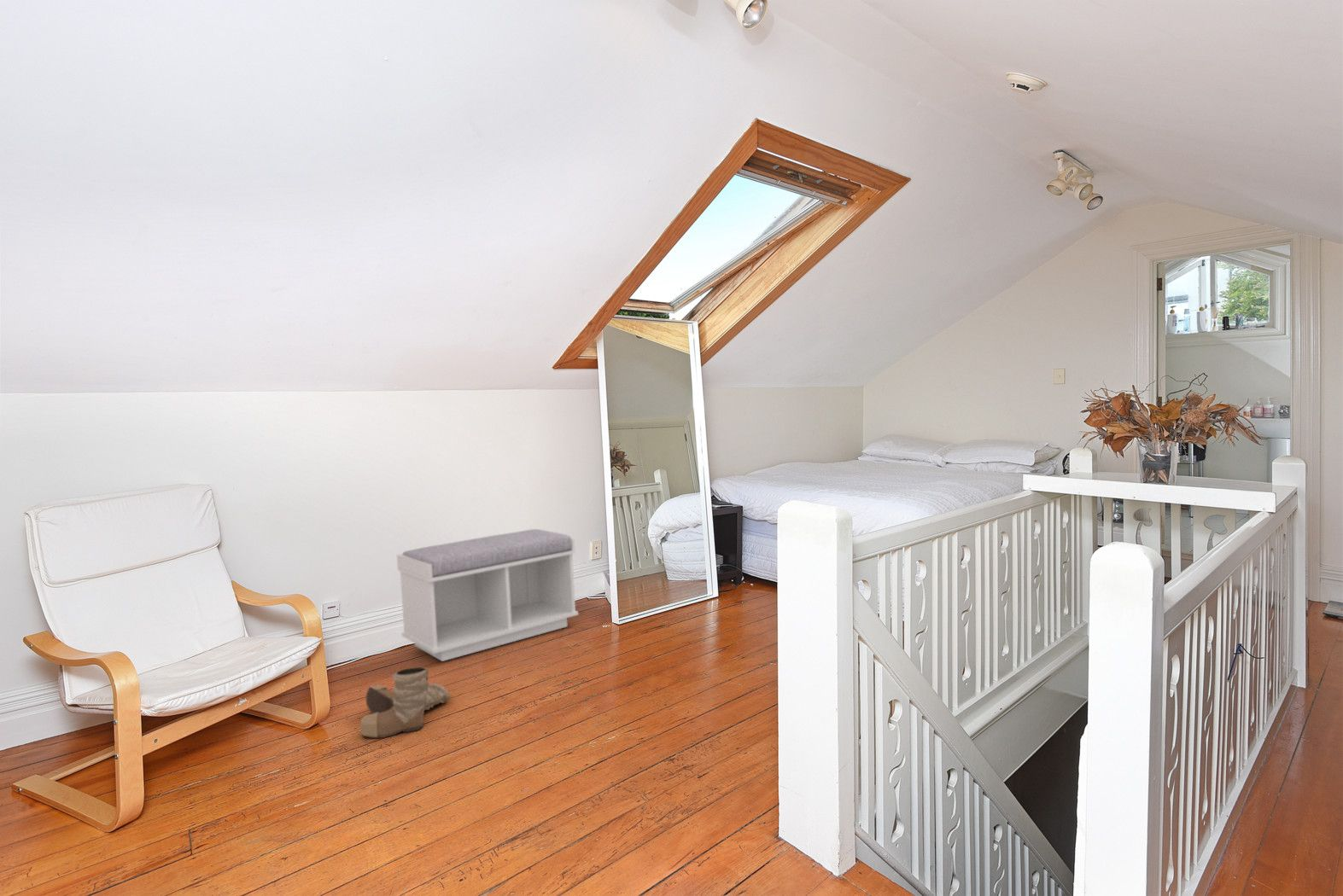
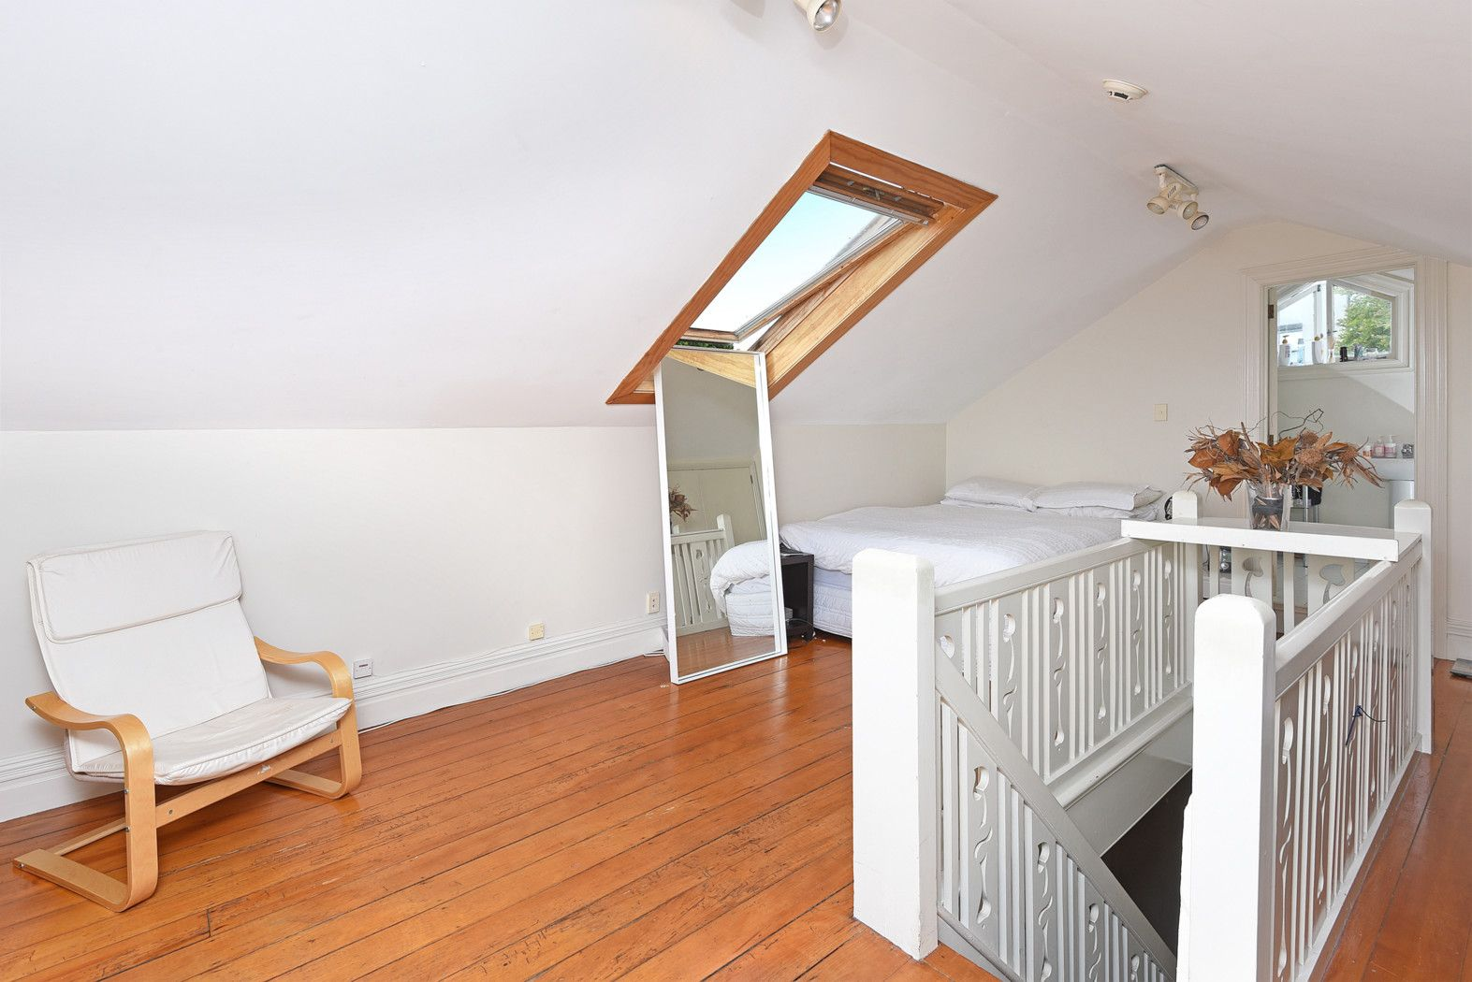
- boots [359,666,452,739]
- bench [396,528,579,662]
